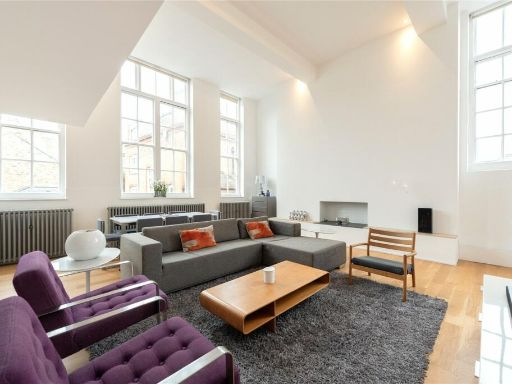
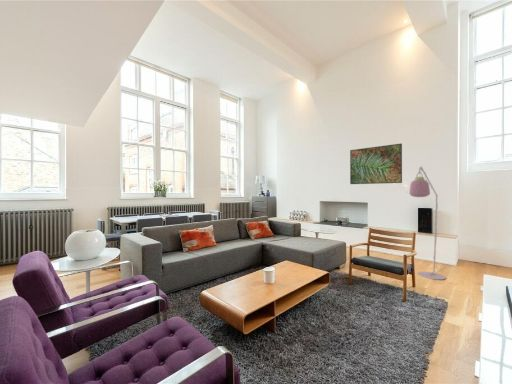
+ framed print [349,142,403,185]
+ floor lamp [408,166,450,281]
